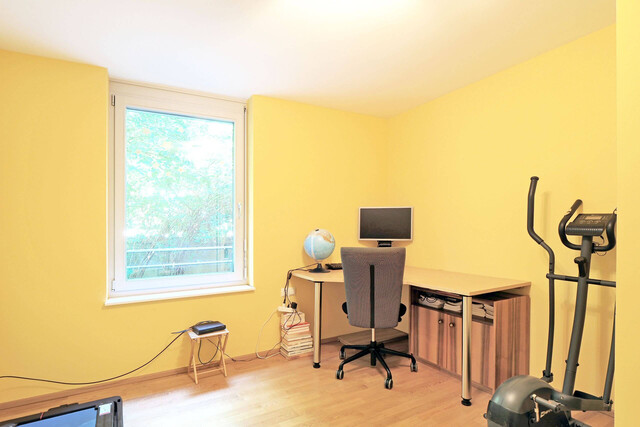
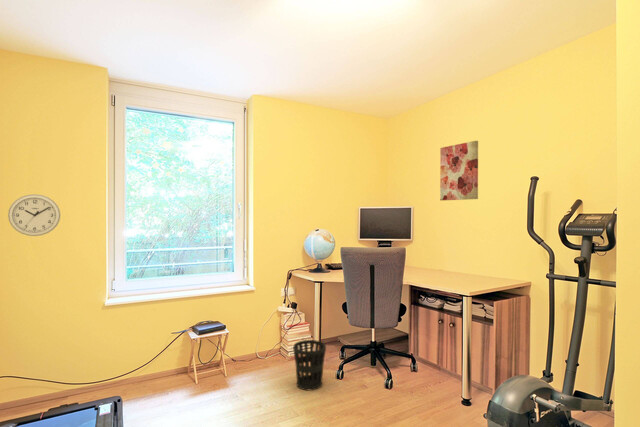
+ wall art [439,140,479,201]
+ wastebasket [292,339,327,391]
+ wall clock [7,193,61,237]
